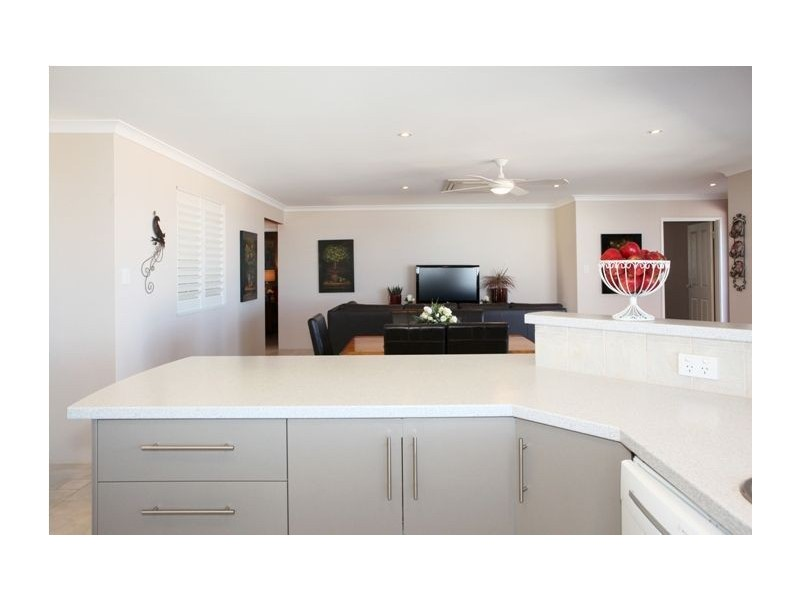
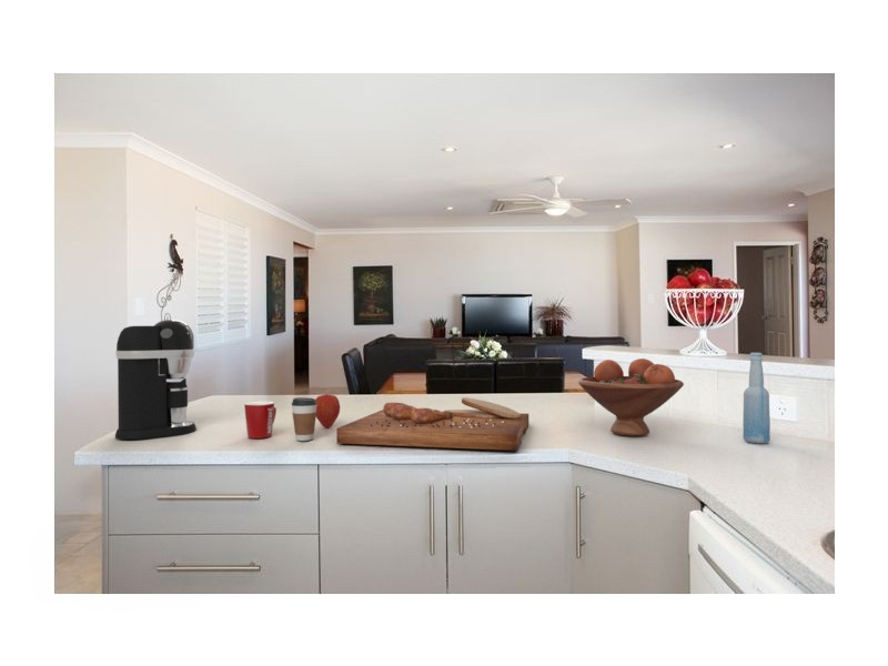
+ cutting board [335,396,529,452]
+ apple [315,393,341,428]
+ bottle [743,352,771,444]
+ mug [243,401,278,440]
+ coffee maker [114,319,198,441]
+ coffee cup [291,396,317,442]
+ fruit bowl [577,357,685,437]
